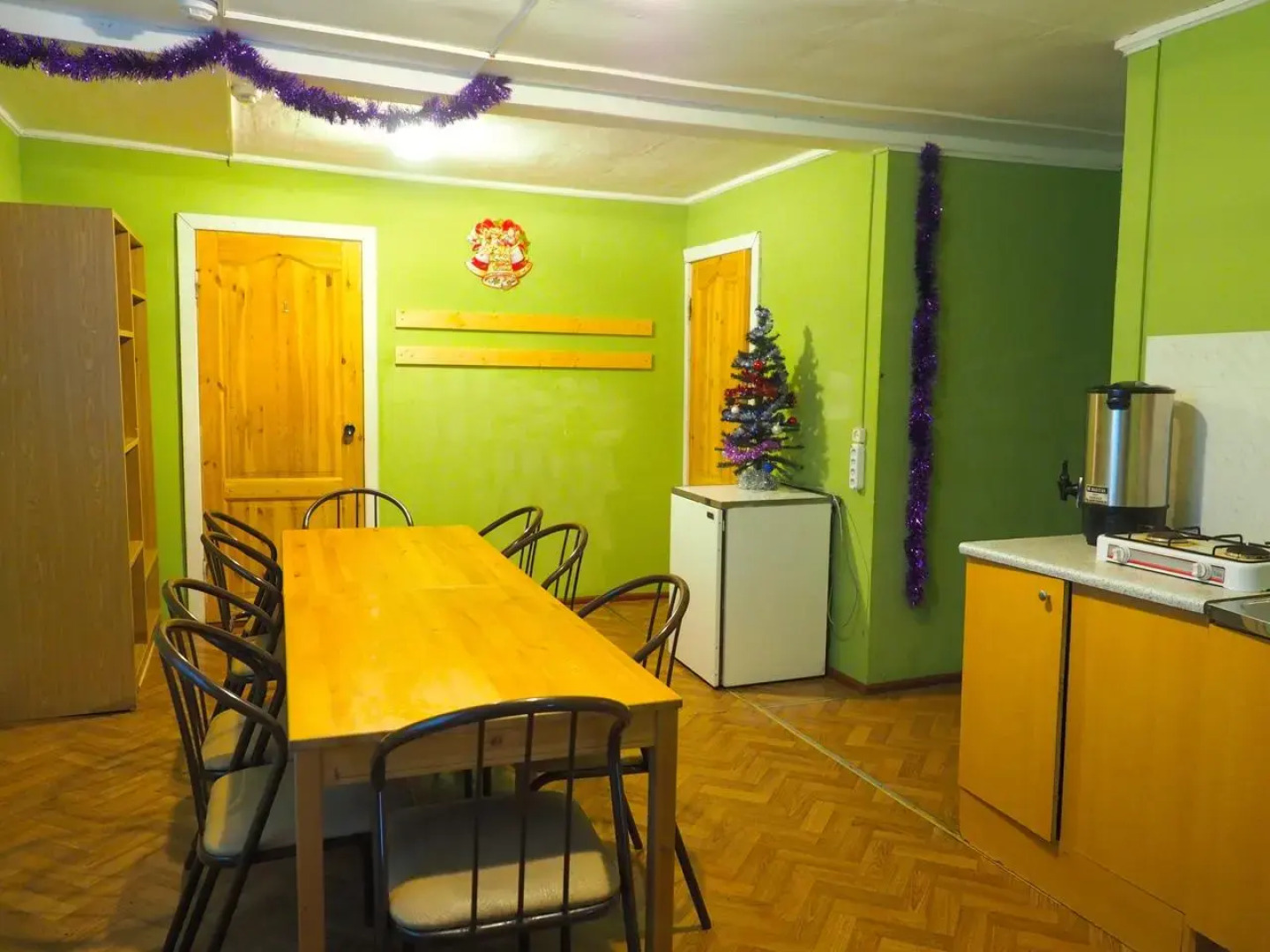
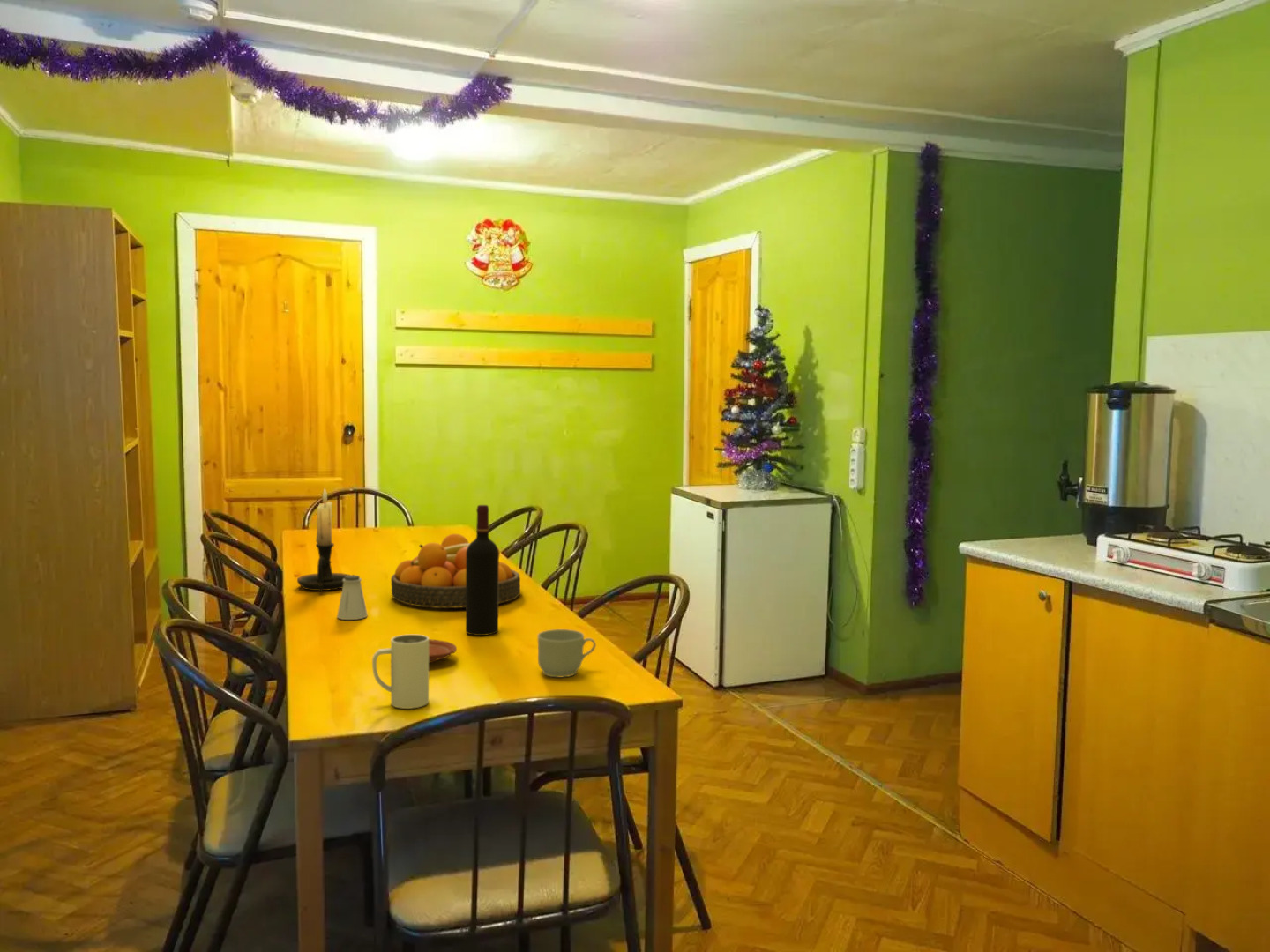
+ candle holder [296,487,351,592]
+ plate [429,638,458,664]
+ fruit bowl [390,533,521,609]
+ wine bottle [465,504,500,636]
+ mug [537,628,597,678]
+ saltshaker [336,575,369,621]
+ mug [371,634,430,710]
